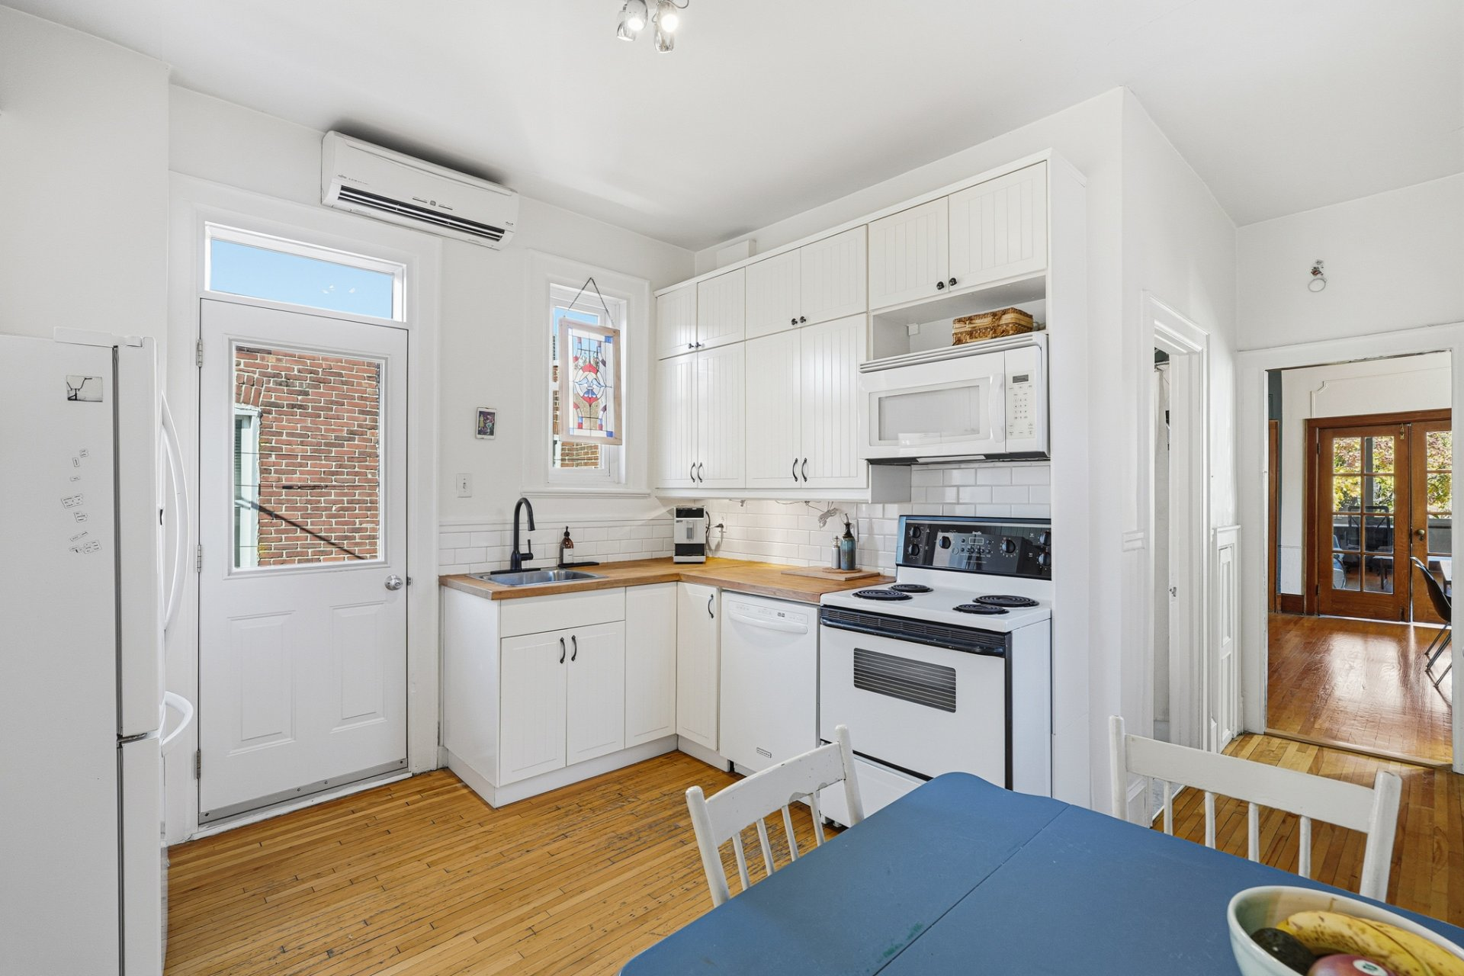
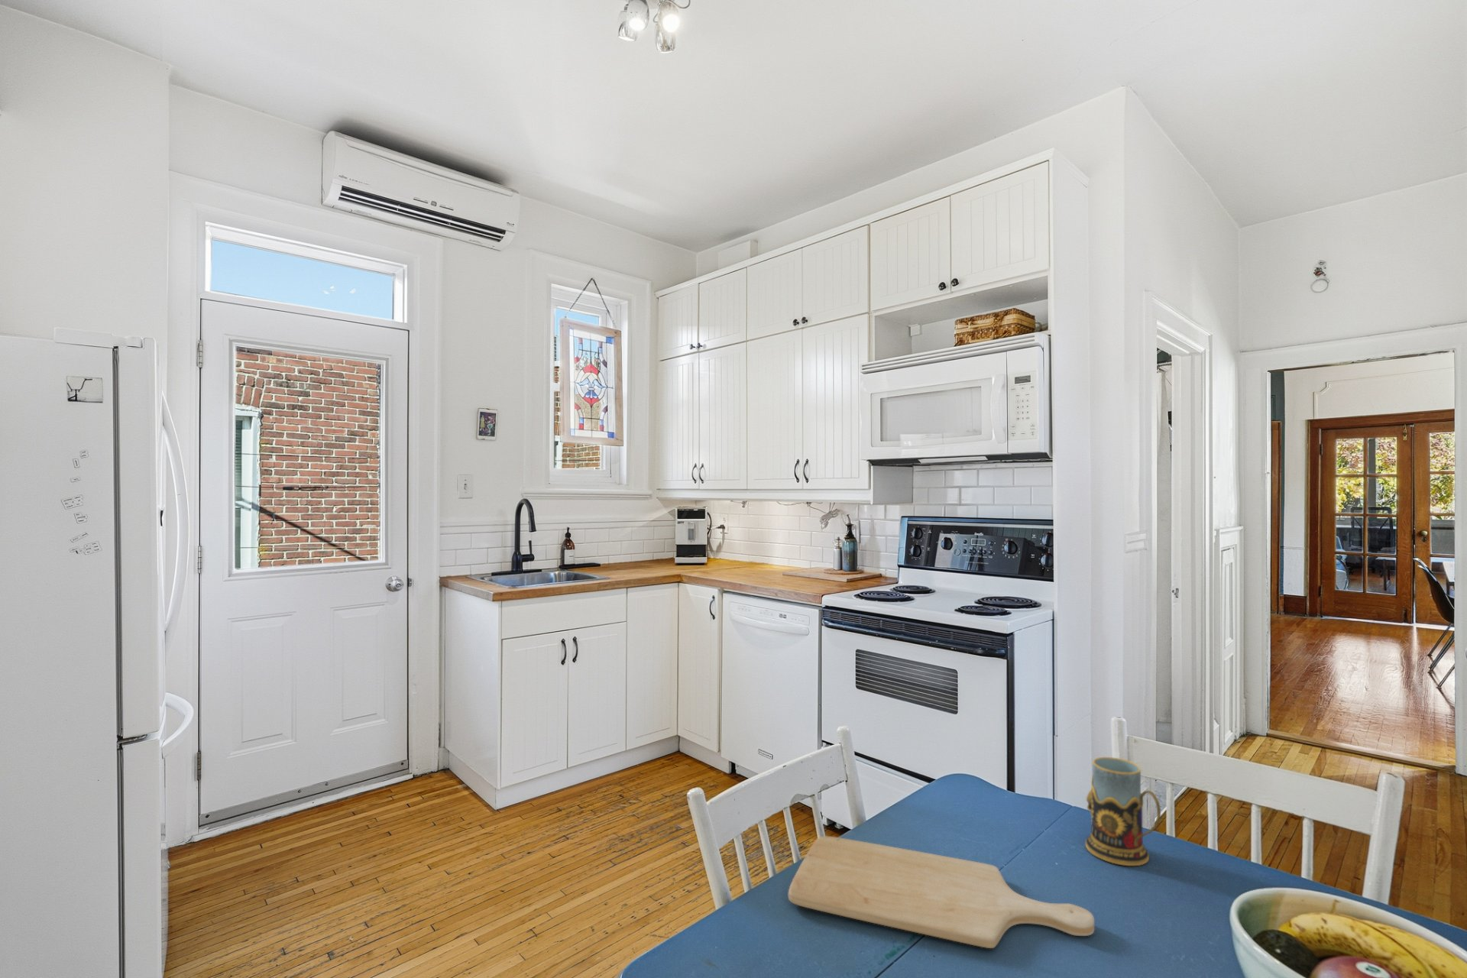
+ mug [1085,756,1161,867]
+ chopping board [788,835,1095,949]
